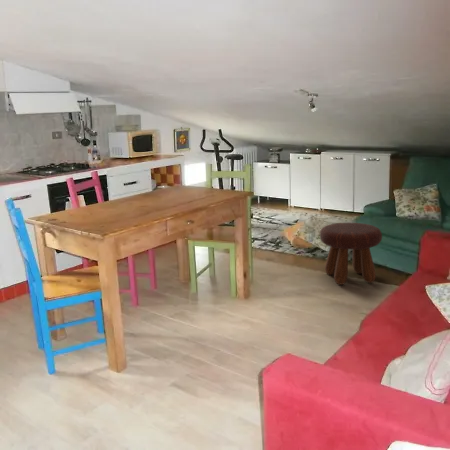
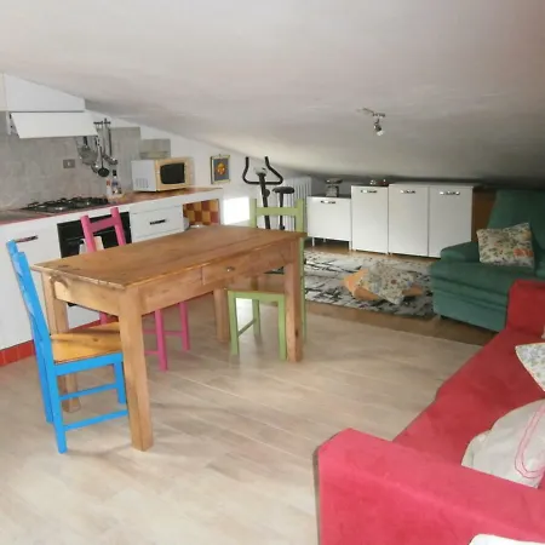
- footstool [319,222,383,286]
